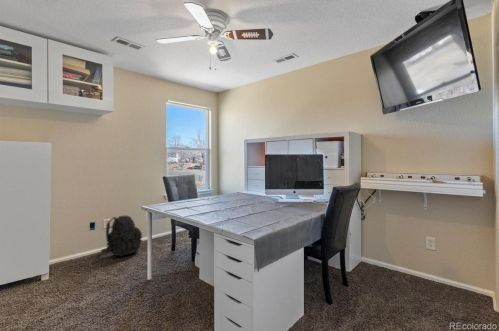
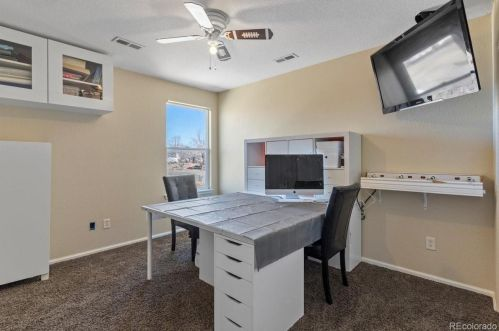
- backpack [100,215,143,257]
